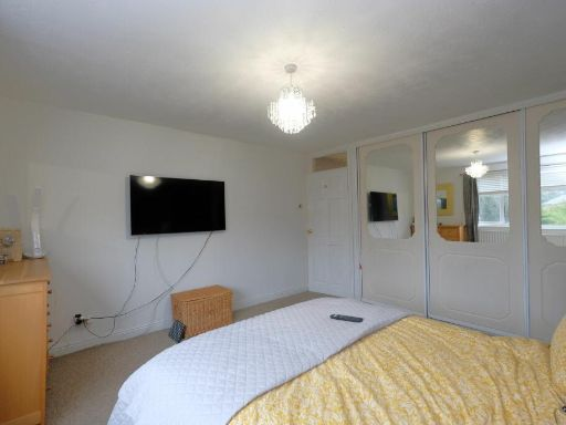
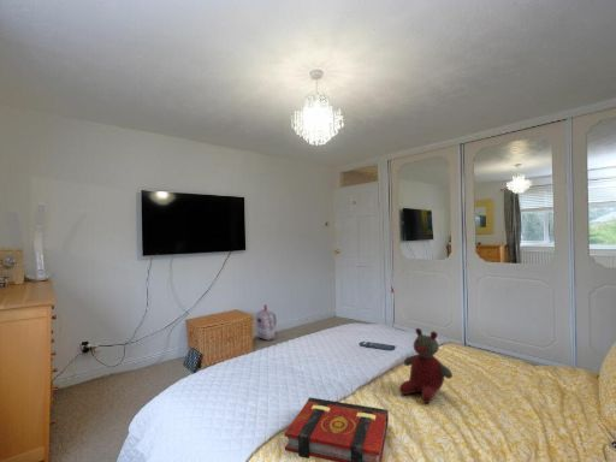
+ stuffed bear [398,327,454,404]
+ book [284,396,390,462]
+ backpack [255,303,278,342]
